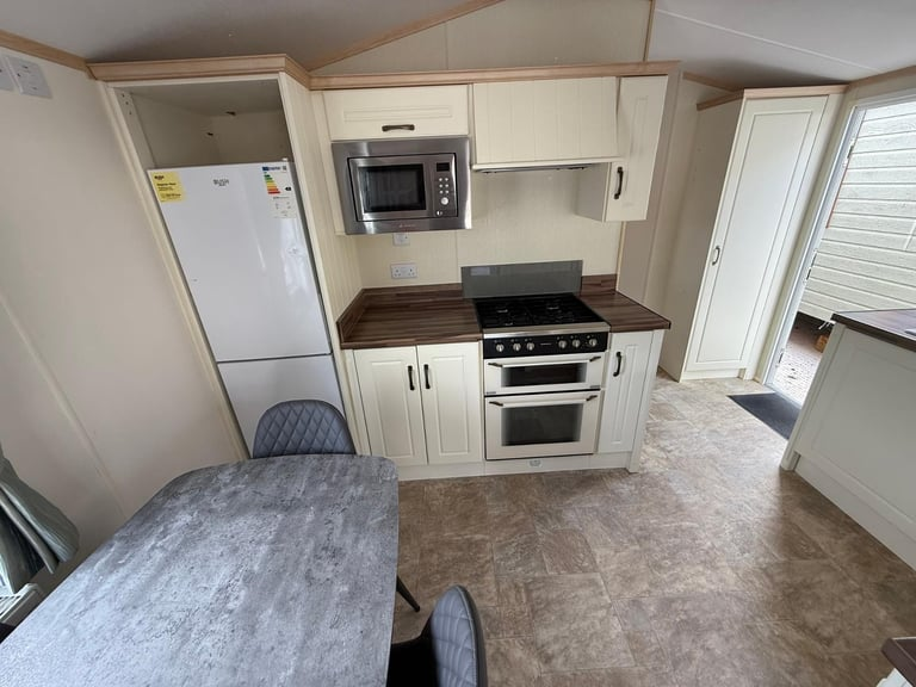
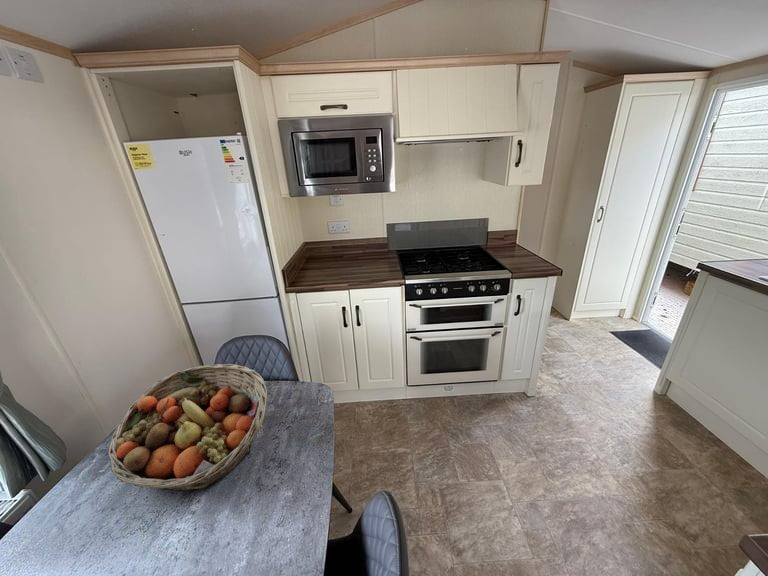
+ fruit basket [107,363,268,492]
